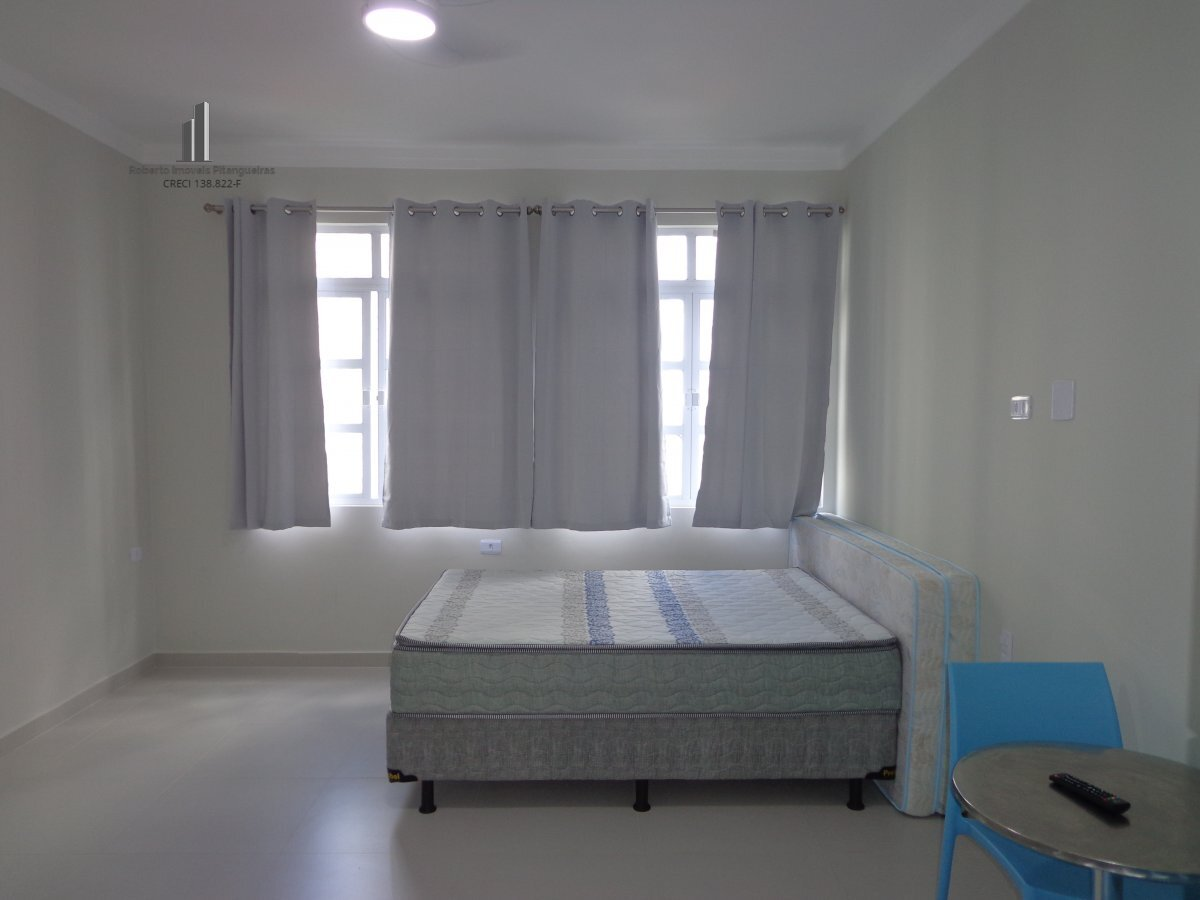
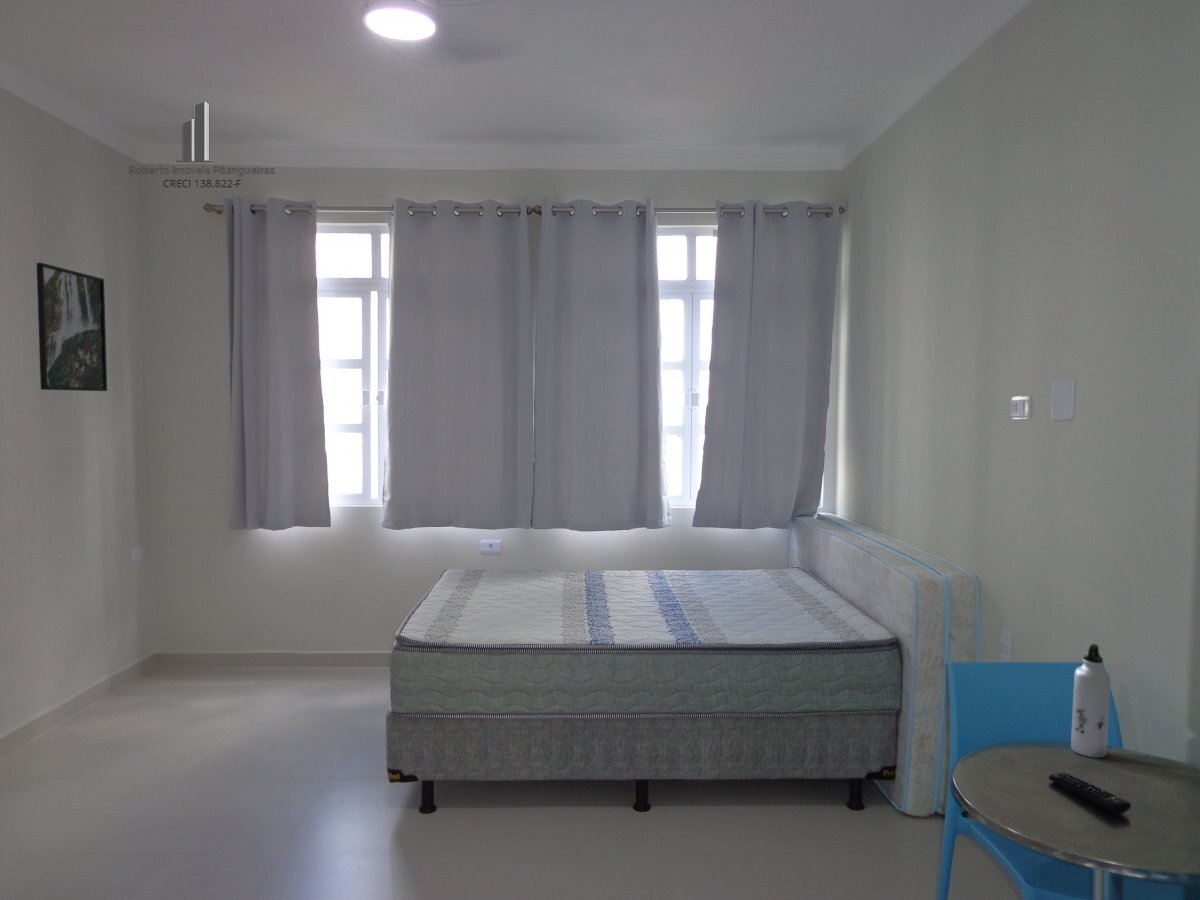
+ water bottle [1070,643,1111,759]
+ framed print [36,262,108,392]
